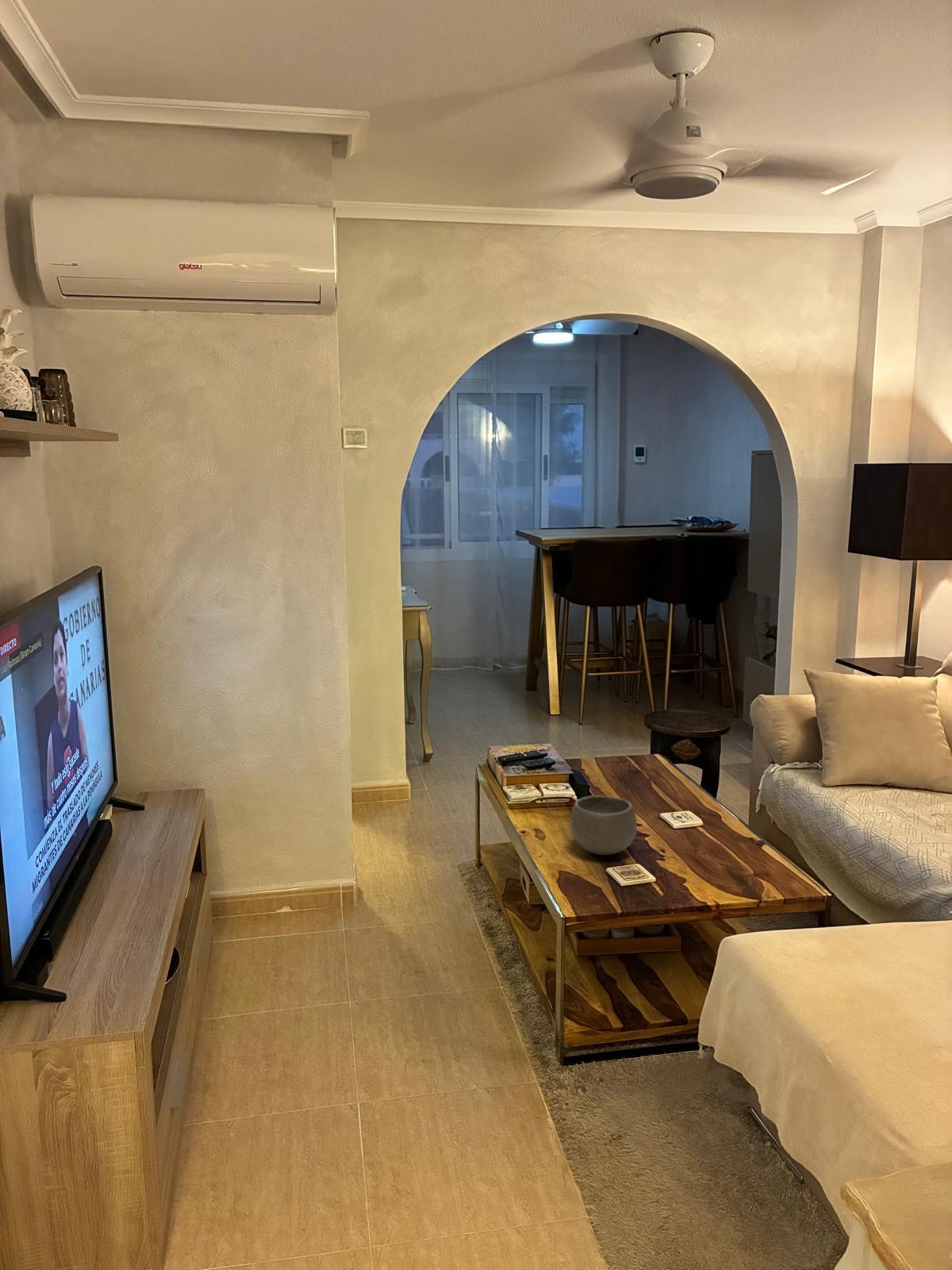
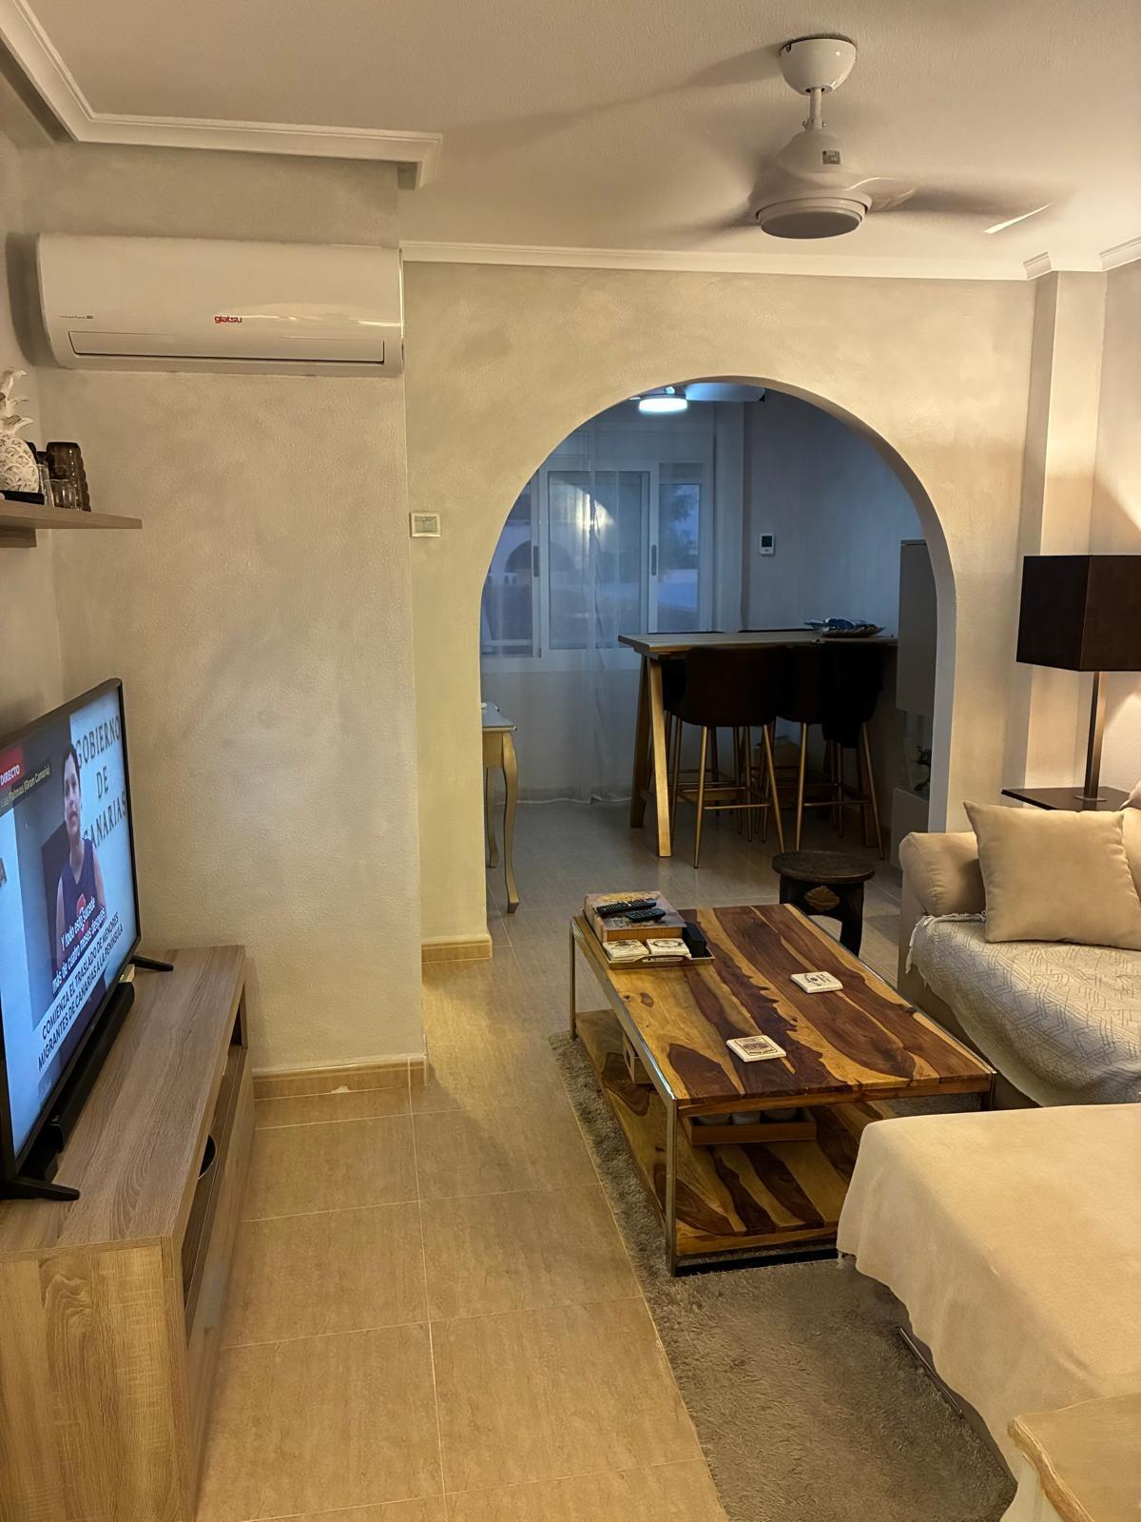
- ceramic bowl [570,795,638,856]
